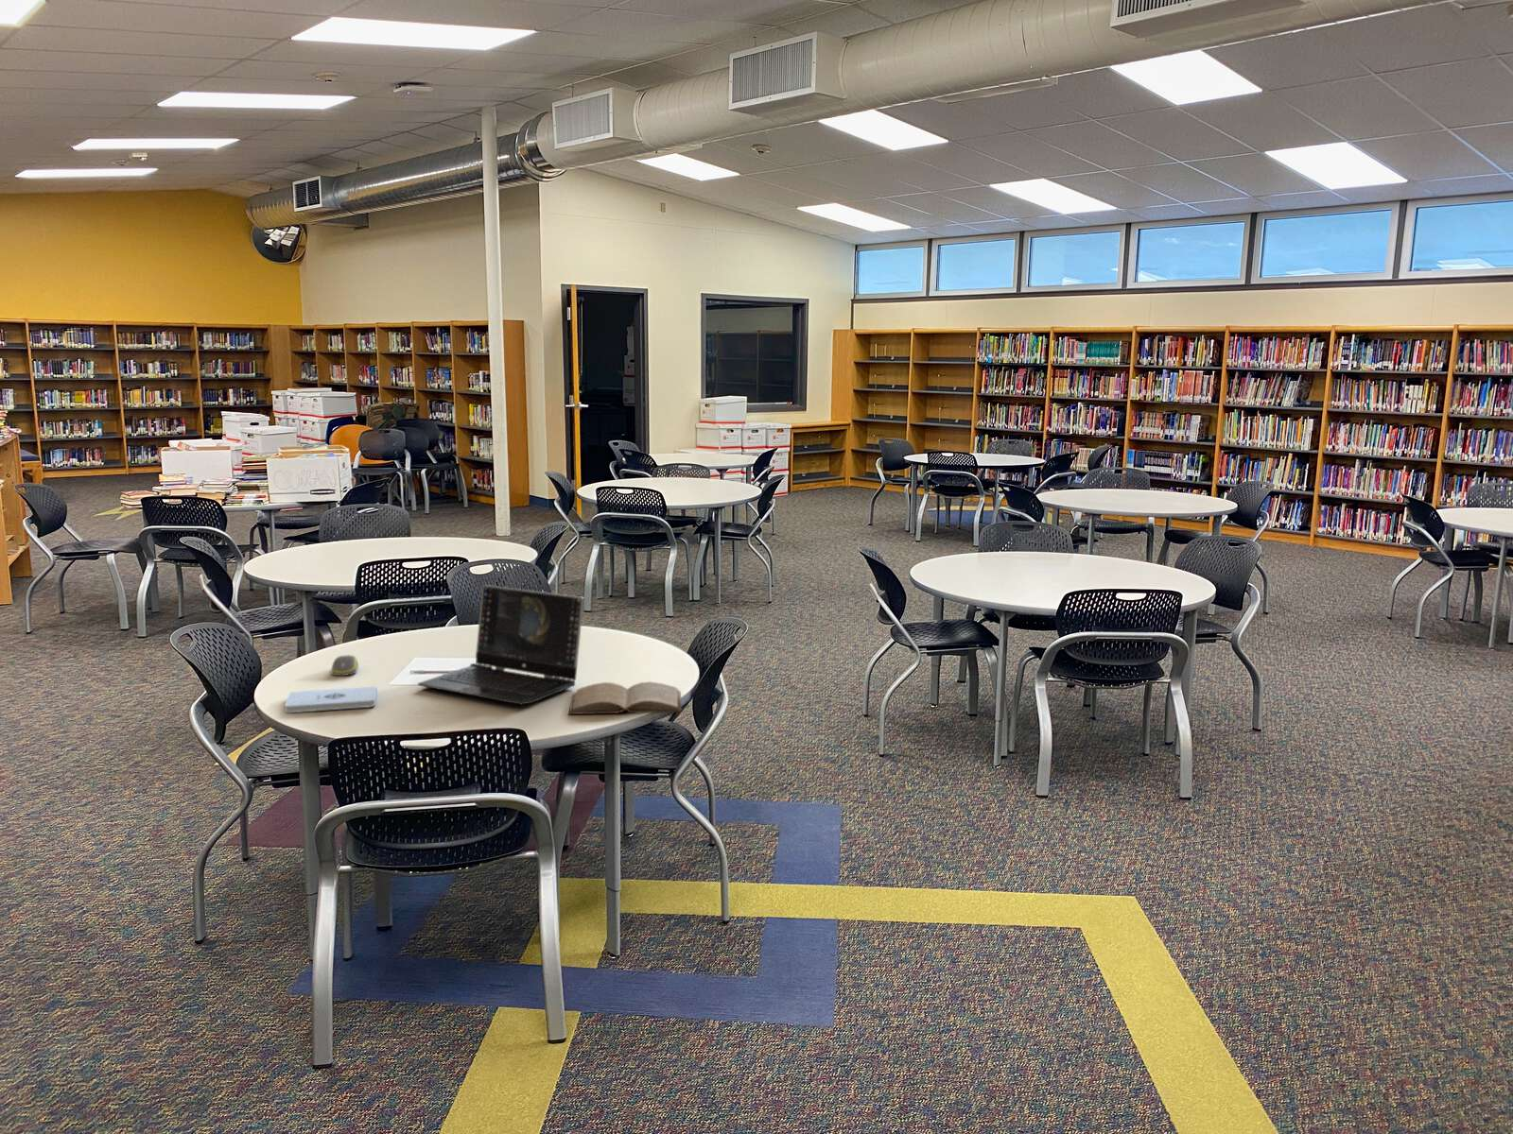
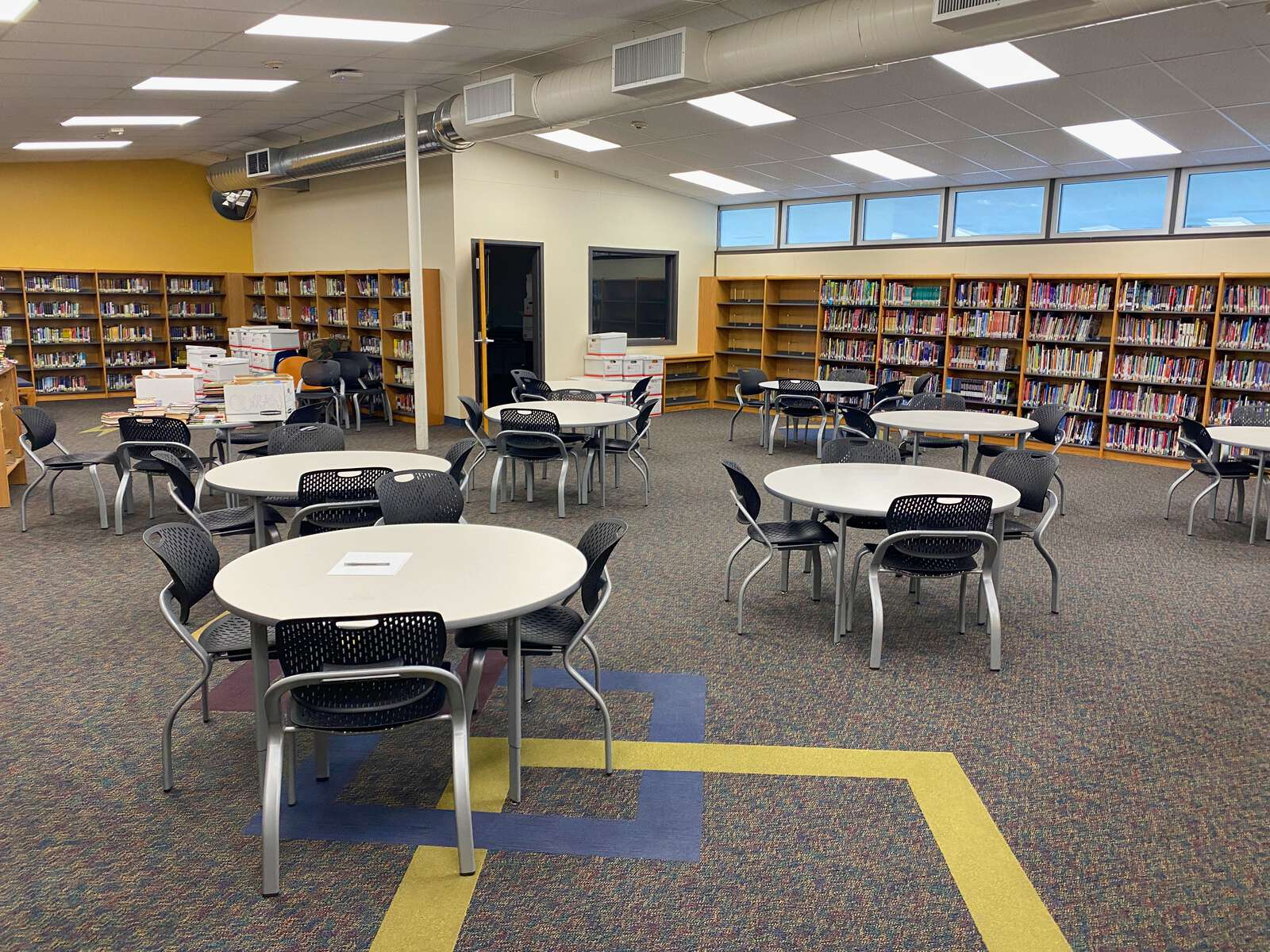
- notepad [284,685,379,714]
- laptop [417,584,585,706]
- computer mouse [330,654,360,677]
- book [567,680,683,716]
